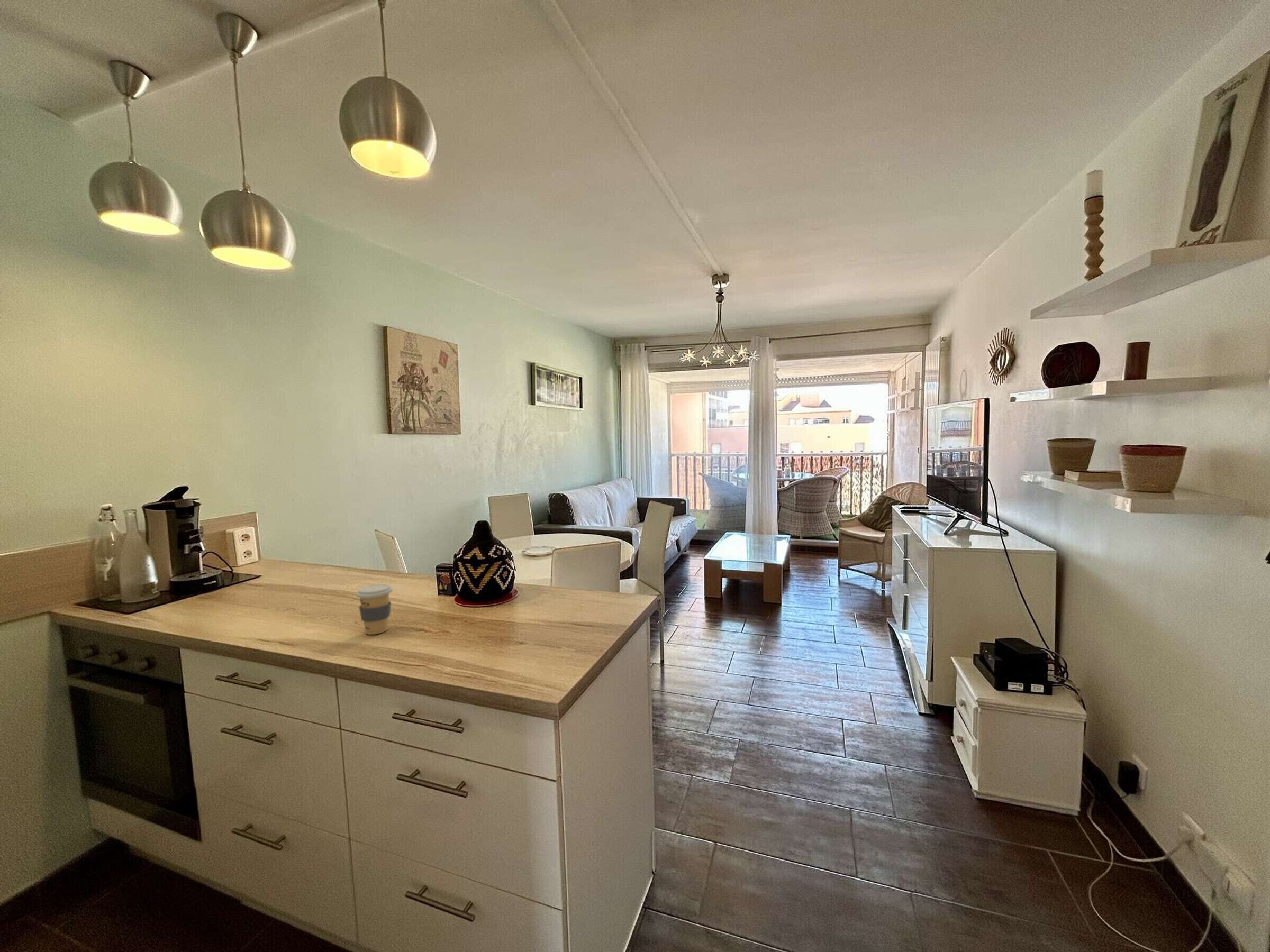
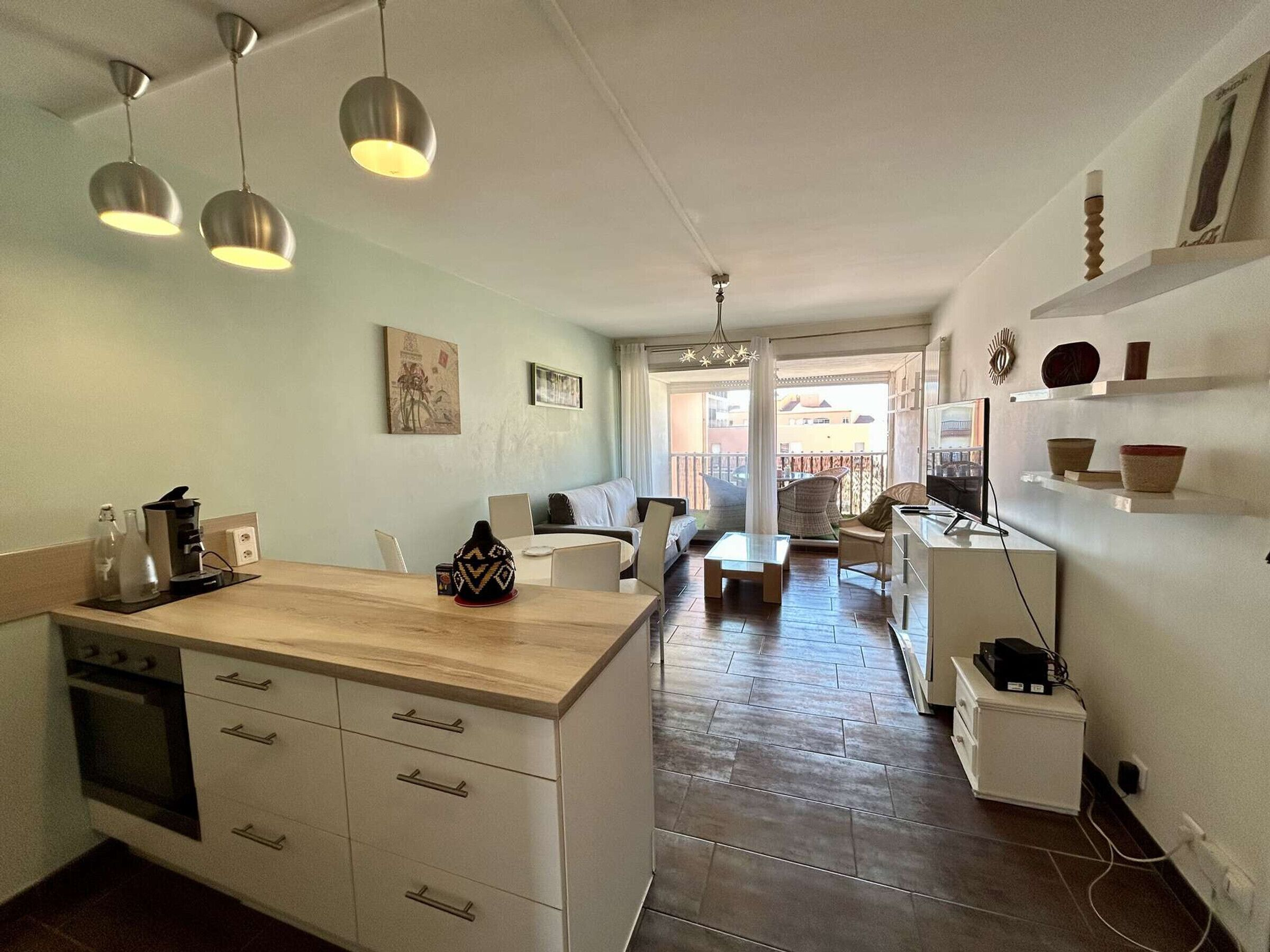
- coffee cup [355,583,393,635]
